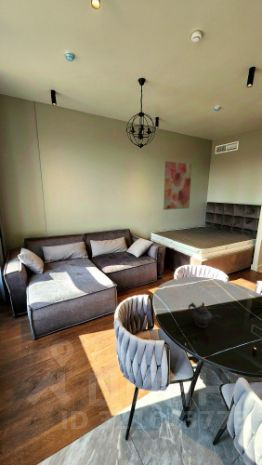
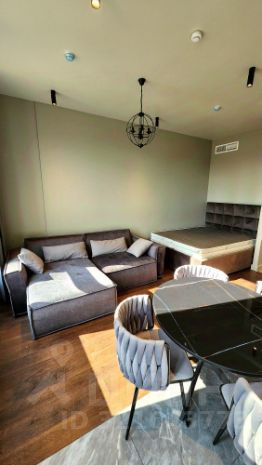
- teapot [187,301,221,329]
- wall art [163,160,193,211]
